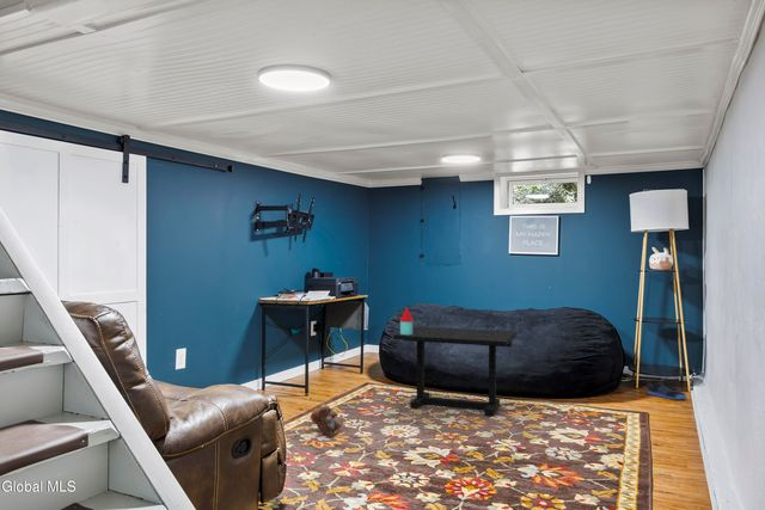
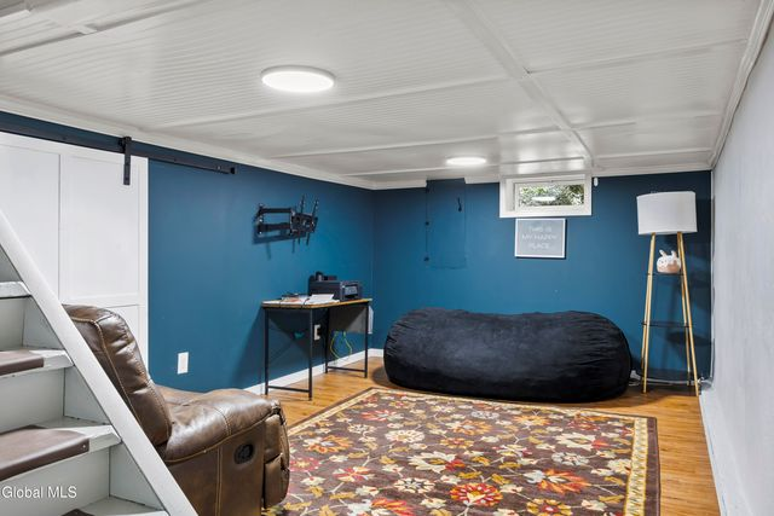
- sneaker [647,379,687,400]
- plush toy [310,403,343,437]
- side table [392,307,518,417]
